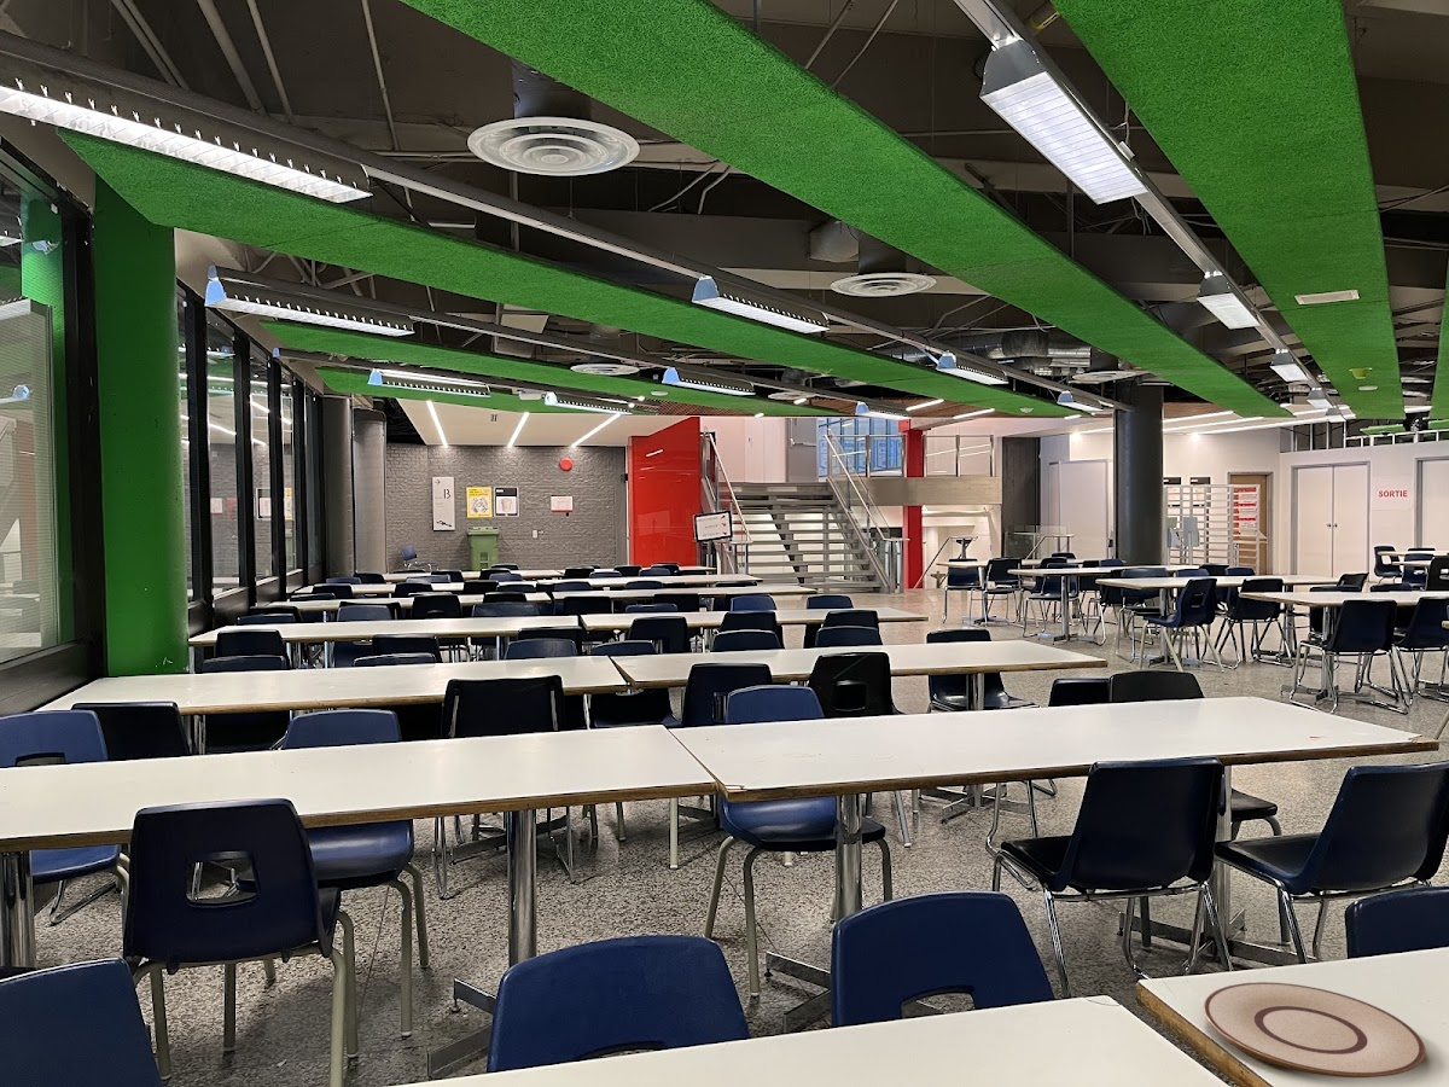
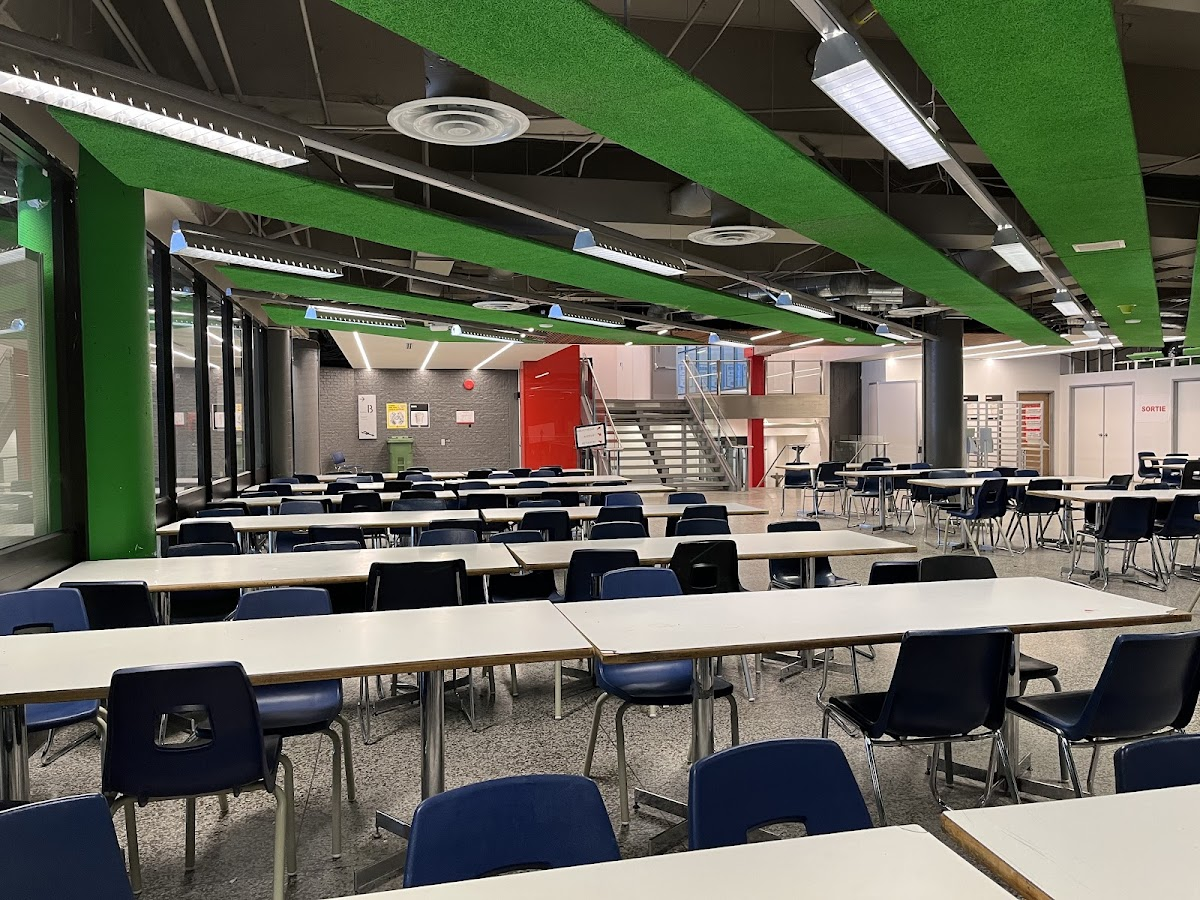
- plate [1203,981,1426,1079]
